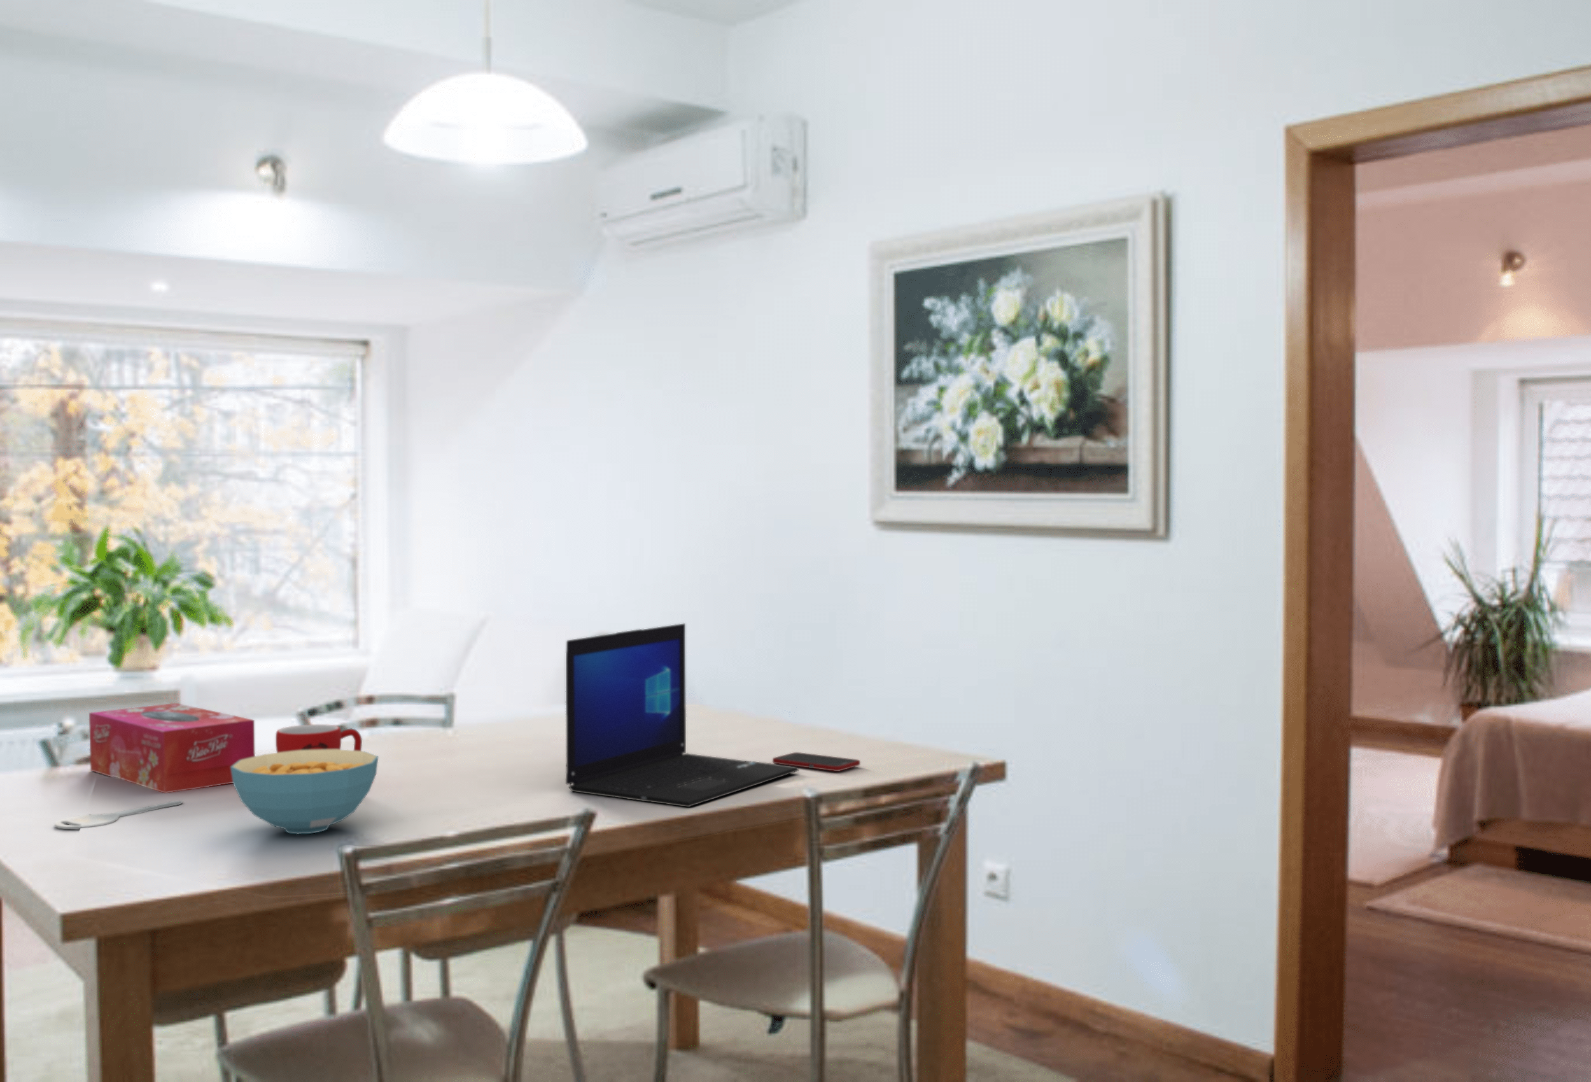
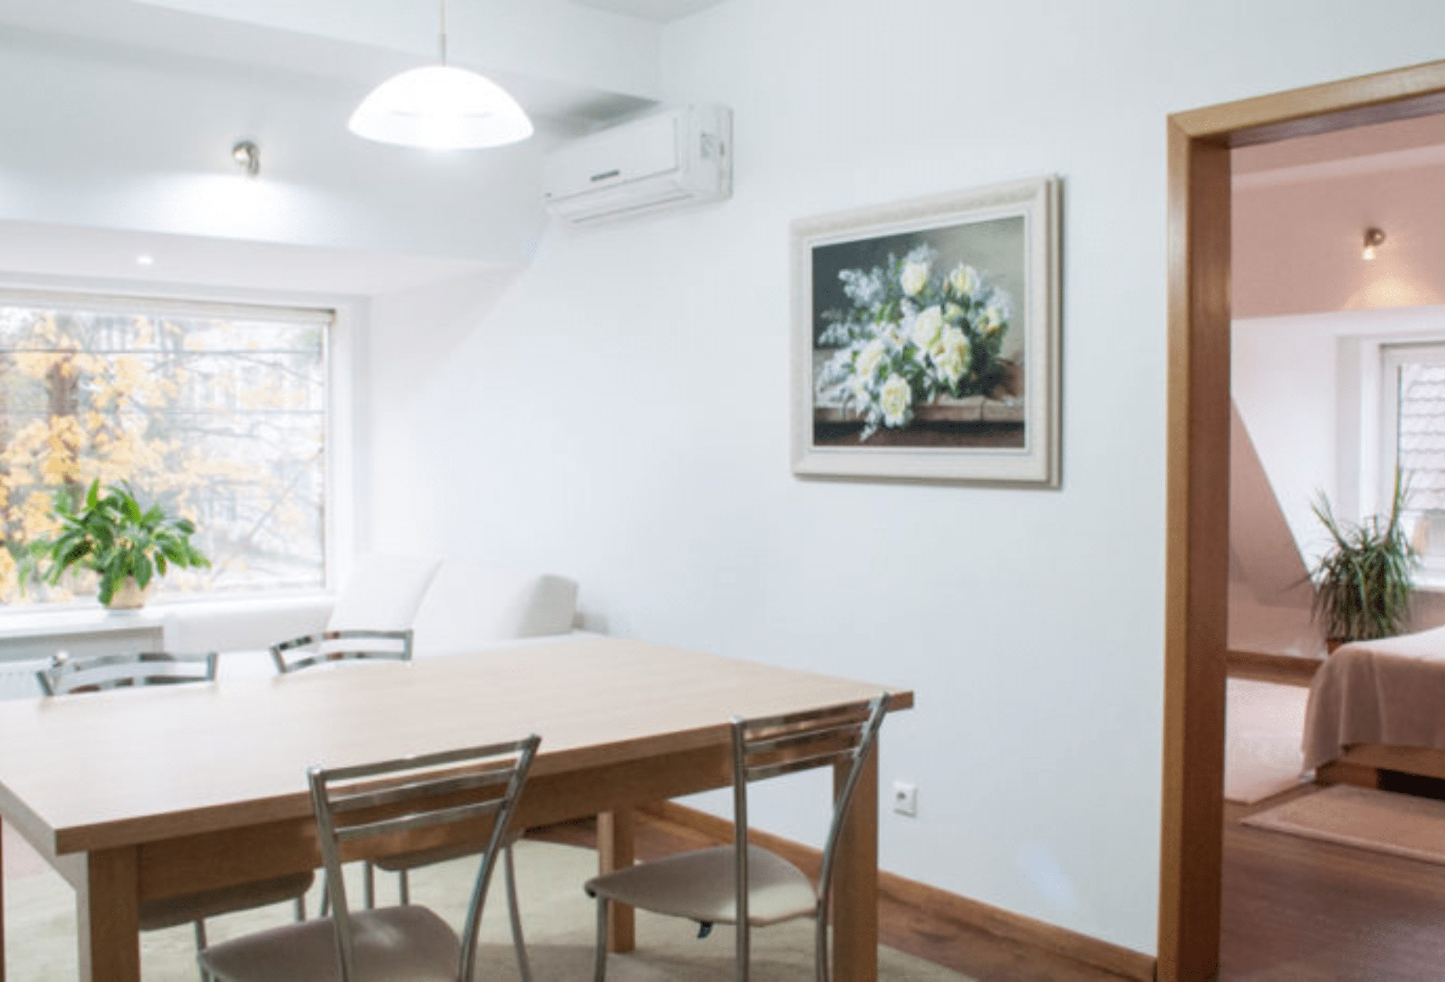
- cereal bowl [231,749,379,836]
- key [54,801,183,830]
- tissue box [88,703,256,793]
- laptop [565,622,799,808]
- mug [275,723,363,754]
- cell phone [771,751,861,772]
